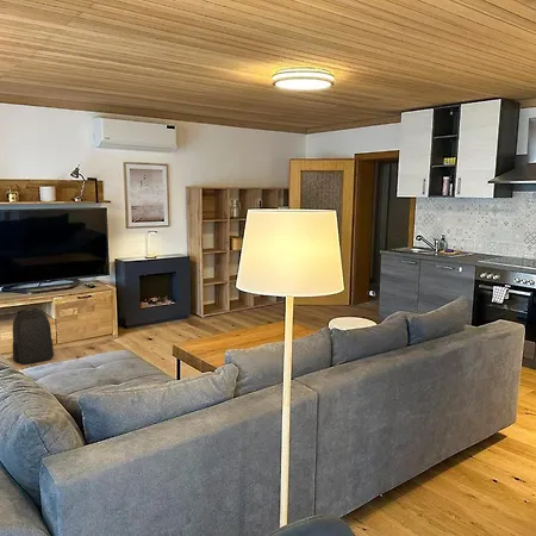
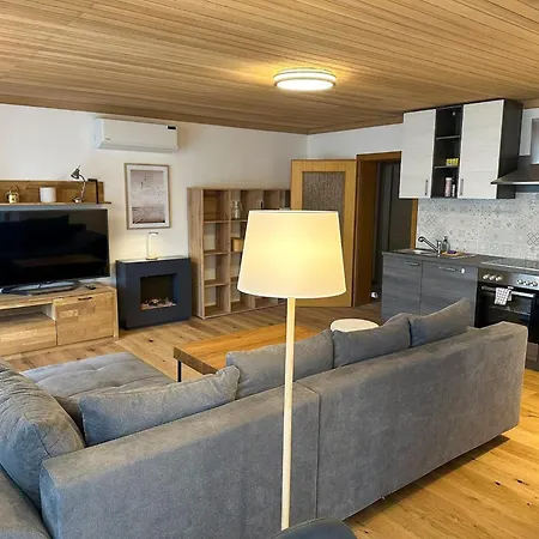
- backpack [12,306,55,366]
